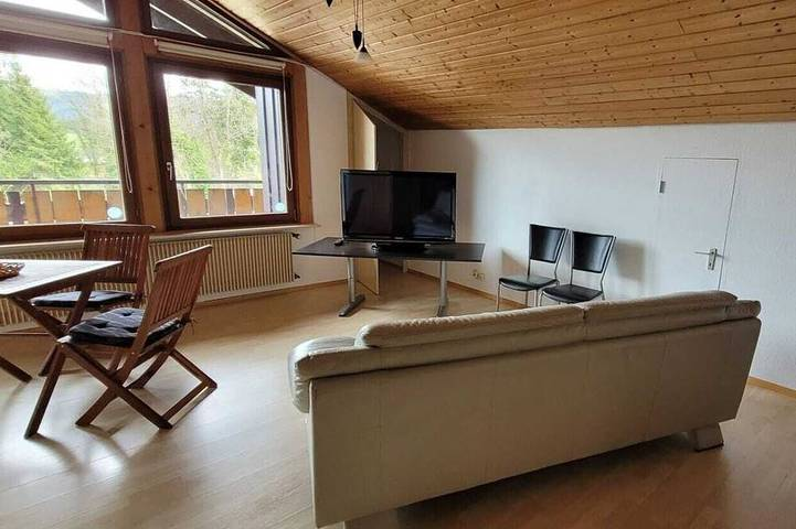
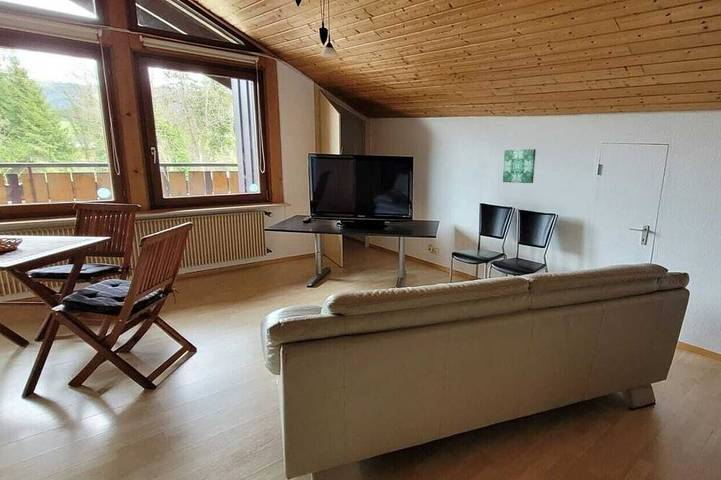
+ wall art [502,148,537,184]
